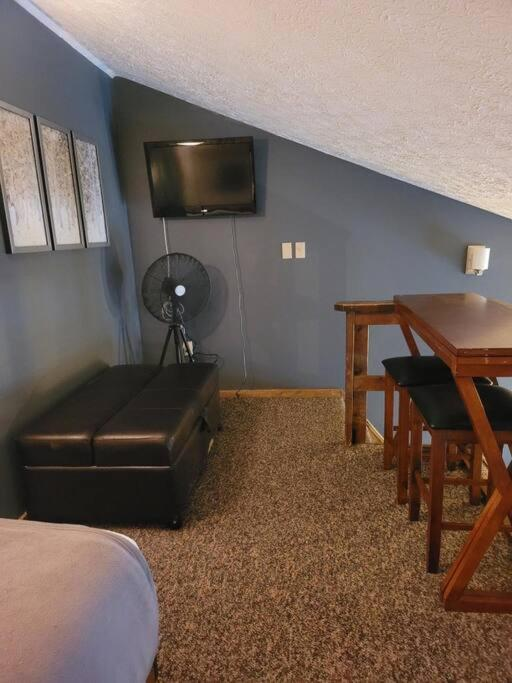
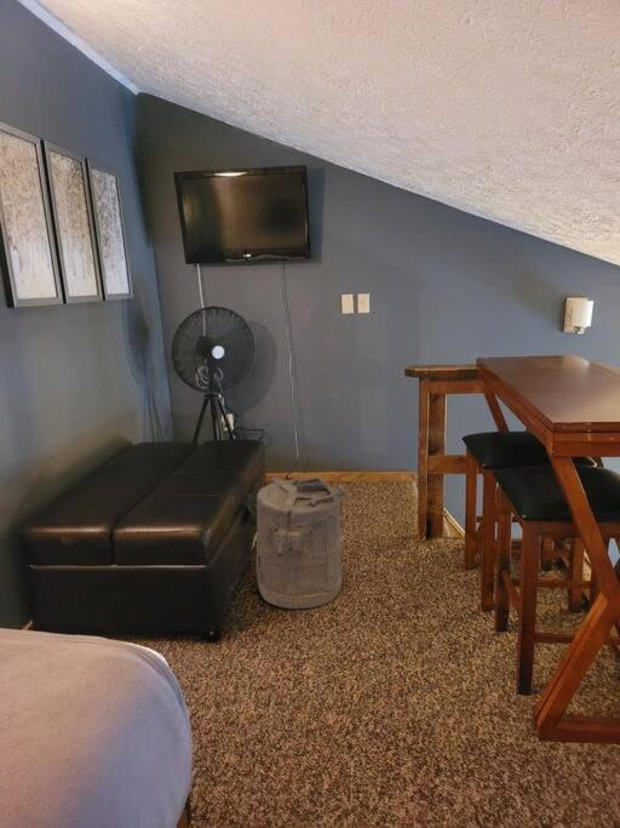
+ laundry hamper [254,476,348,610]
